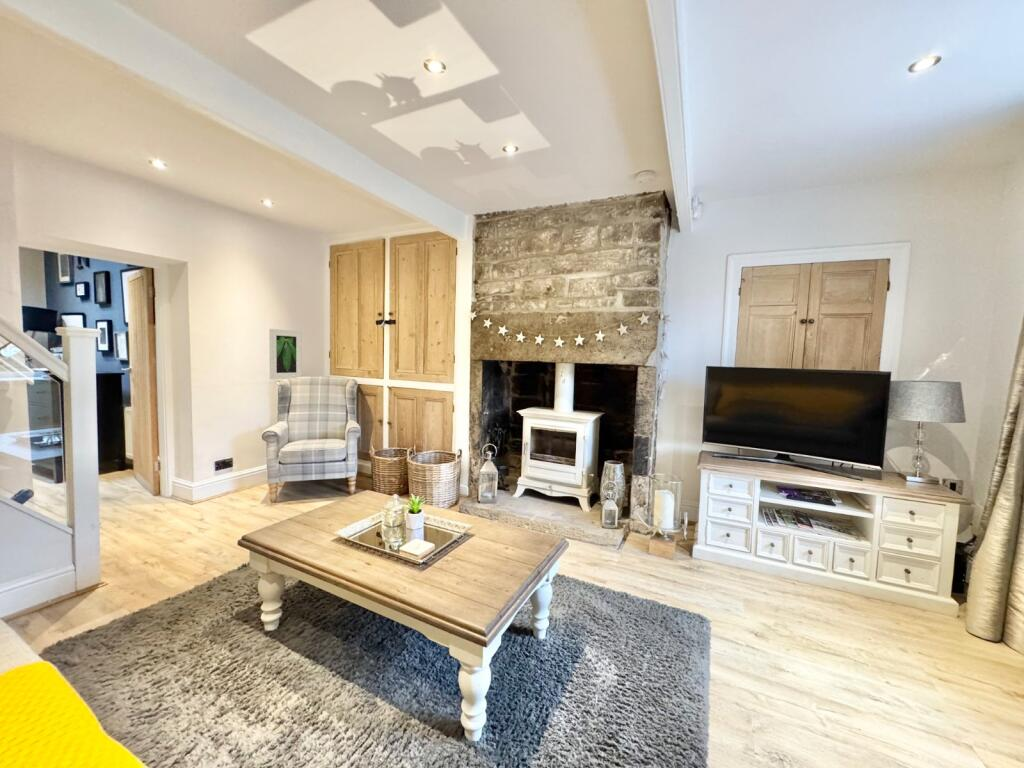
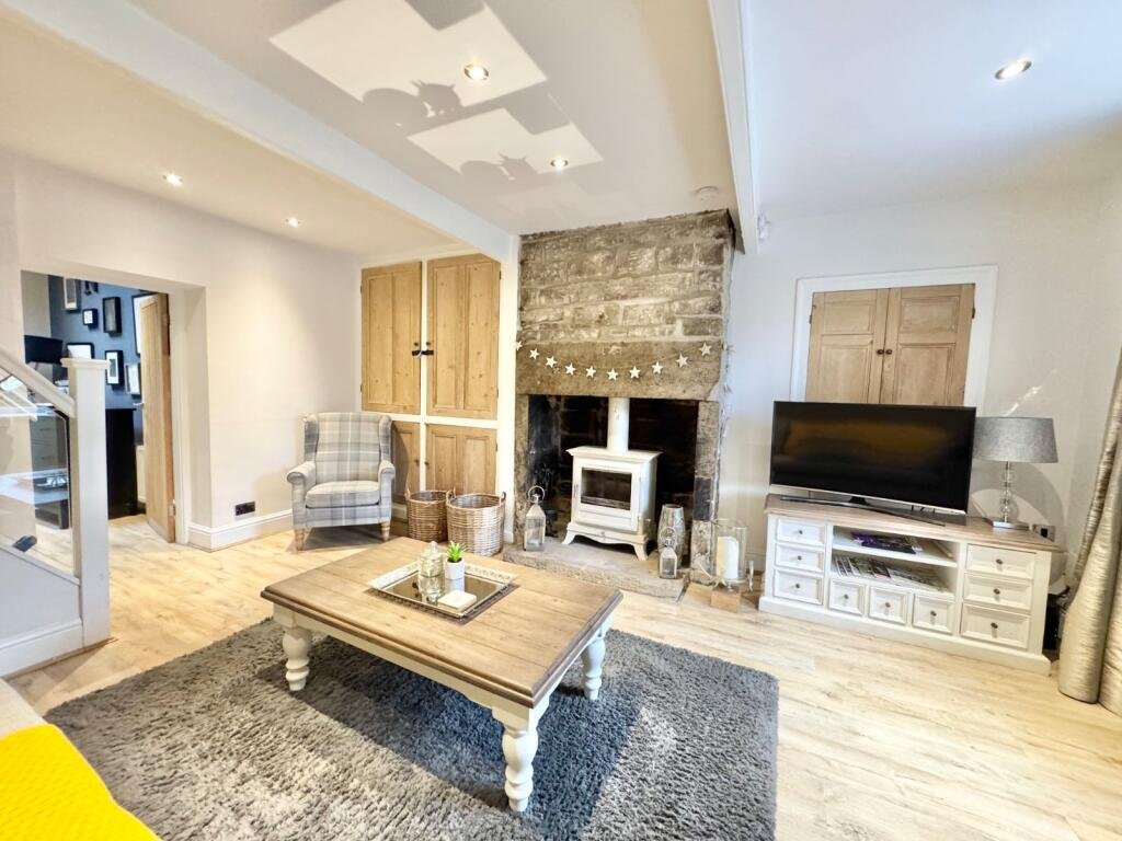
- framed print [268,328,303,380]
